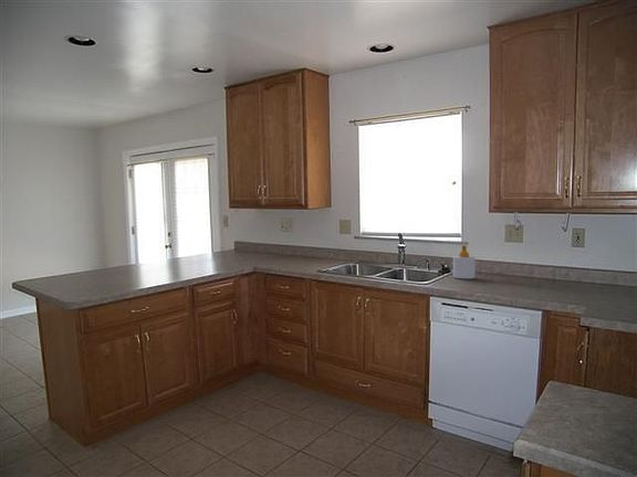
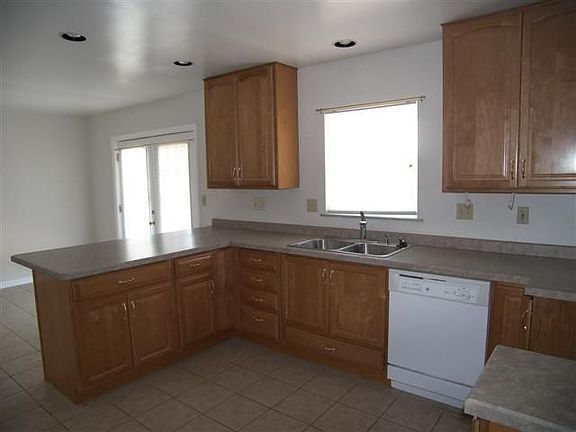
- soap bottle [452,244,477,280]
